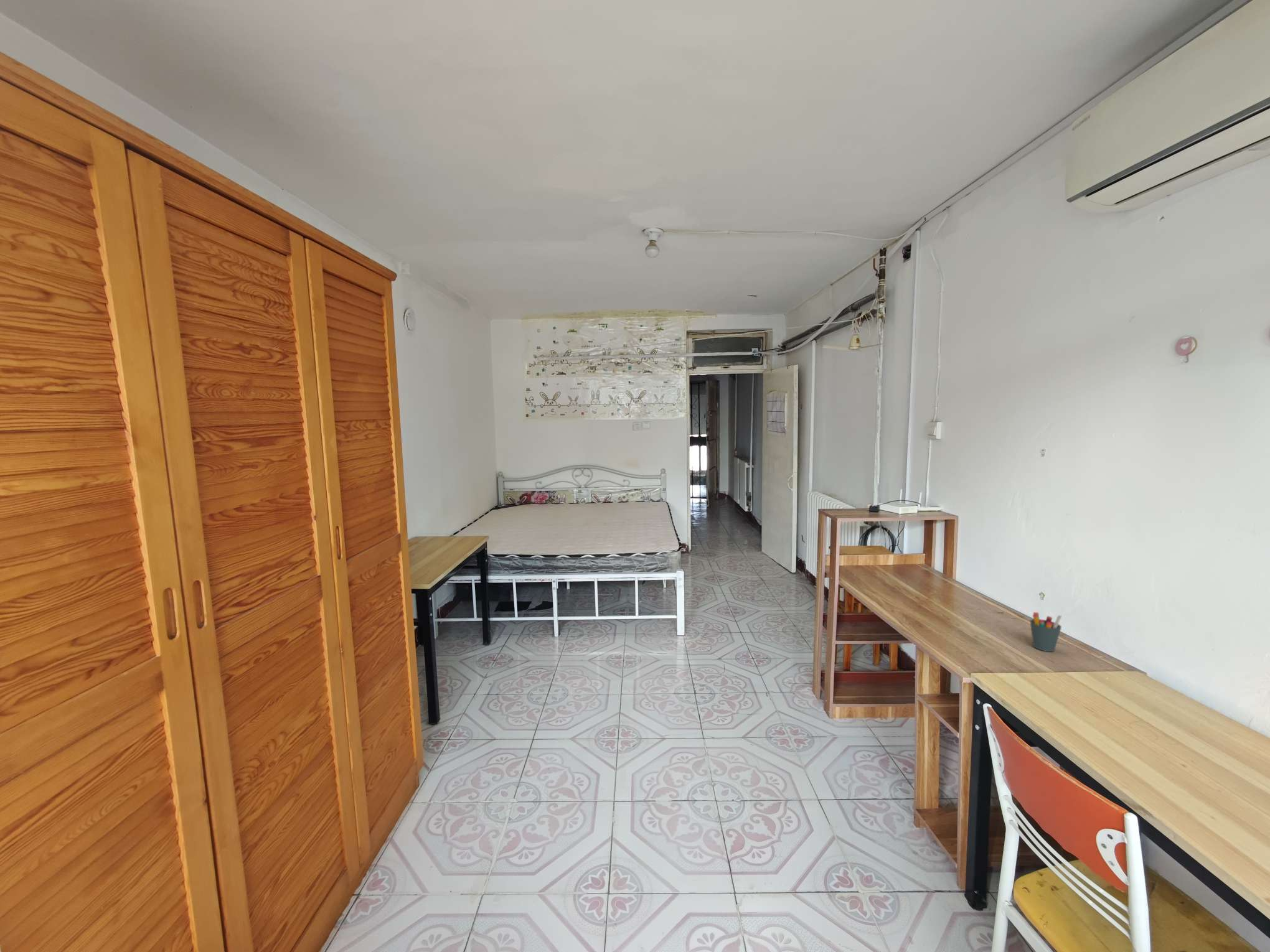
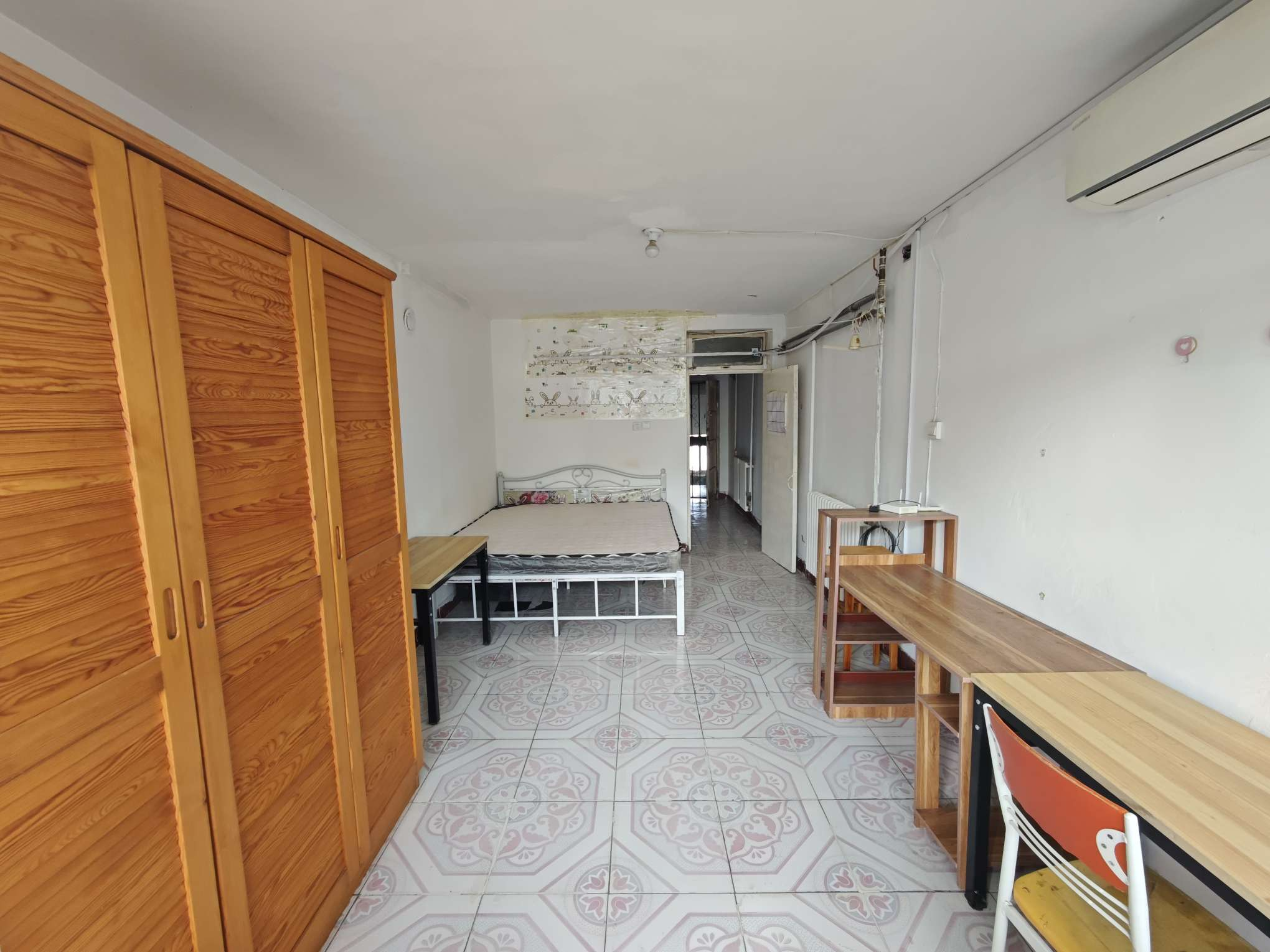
- pen holder [1030,612,1063,652]
